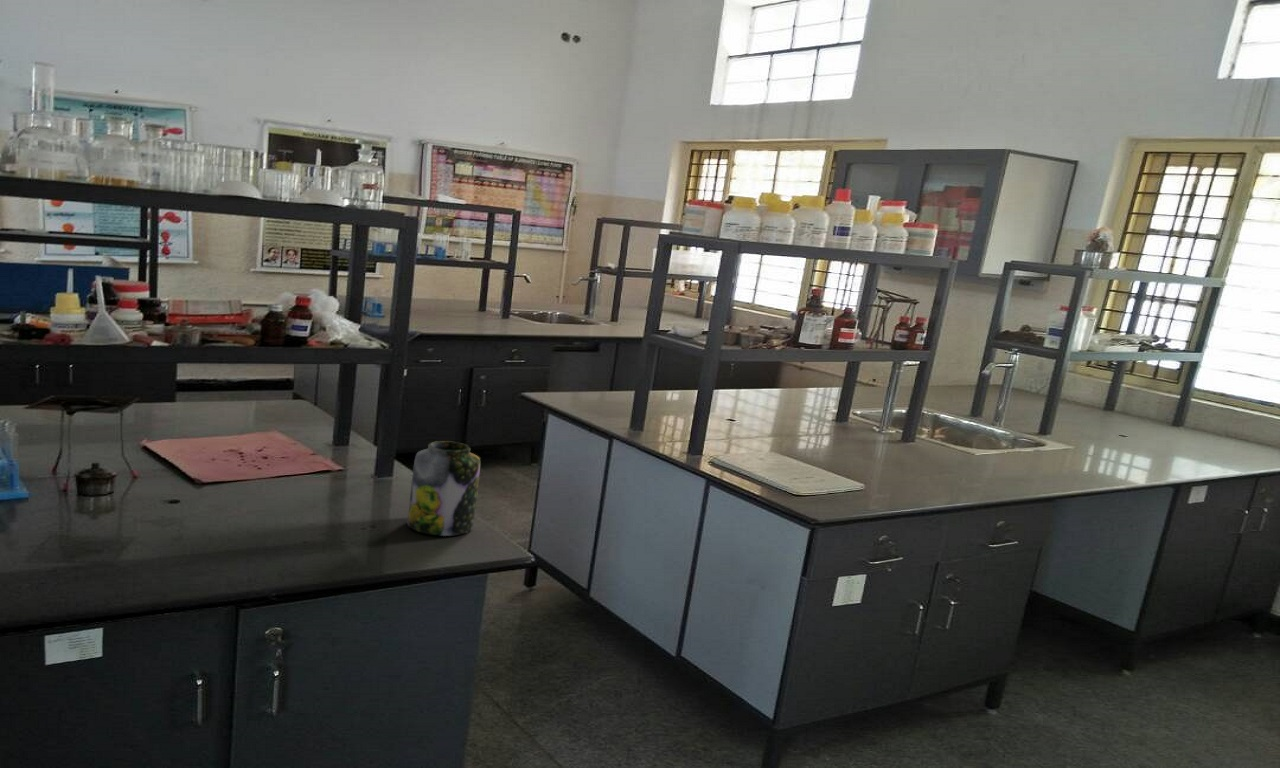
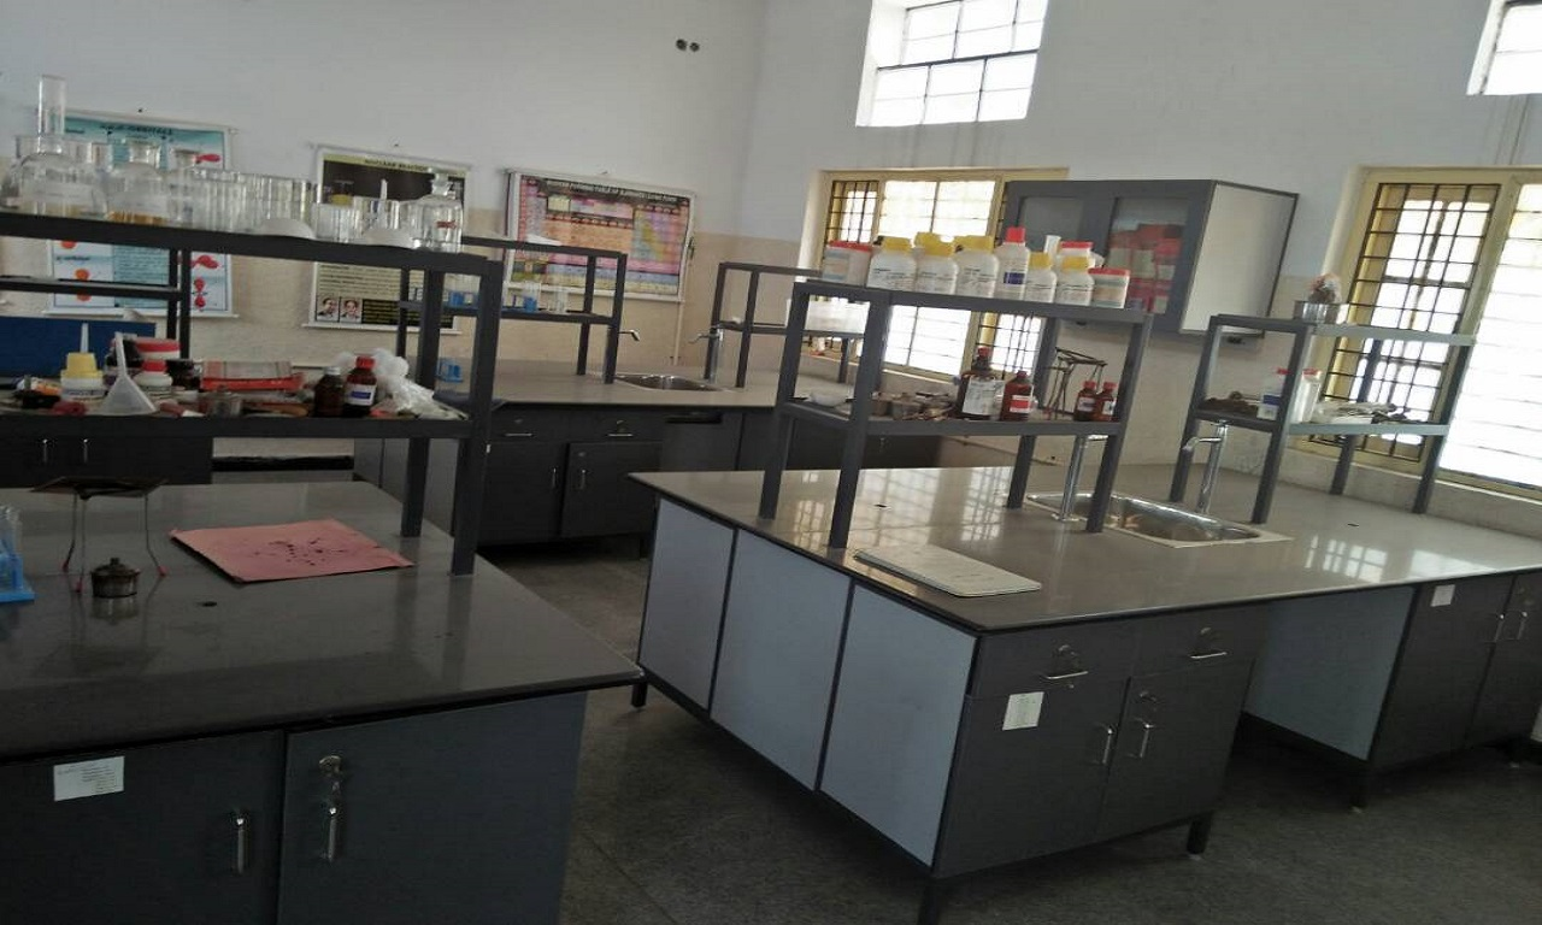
- jar [407,440,481,537]
